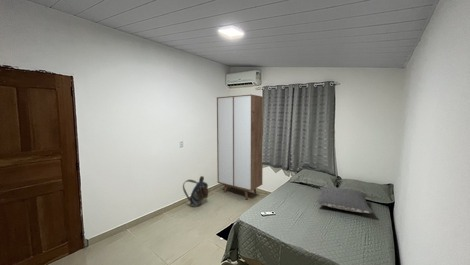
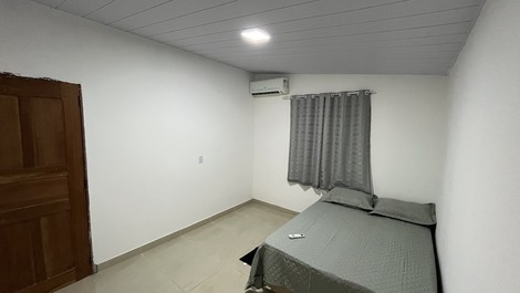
- backpack [182,175,209,207]
- pillow [315,186,374,214]
- wardrobe [216,93,264,200]
